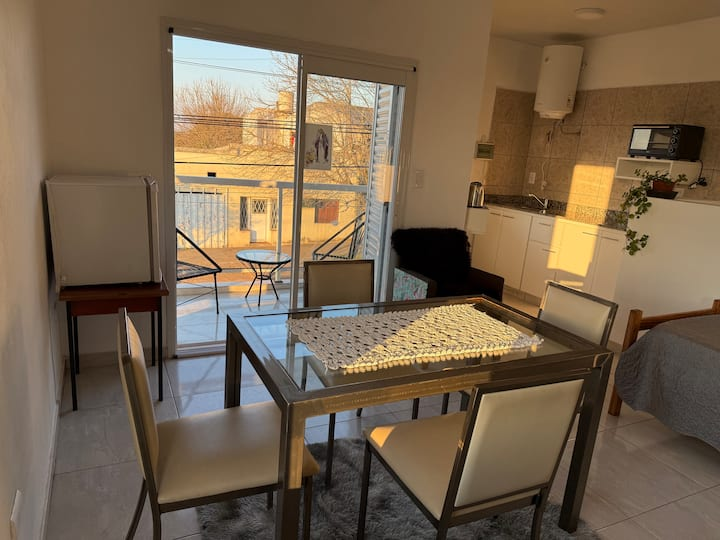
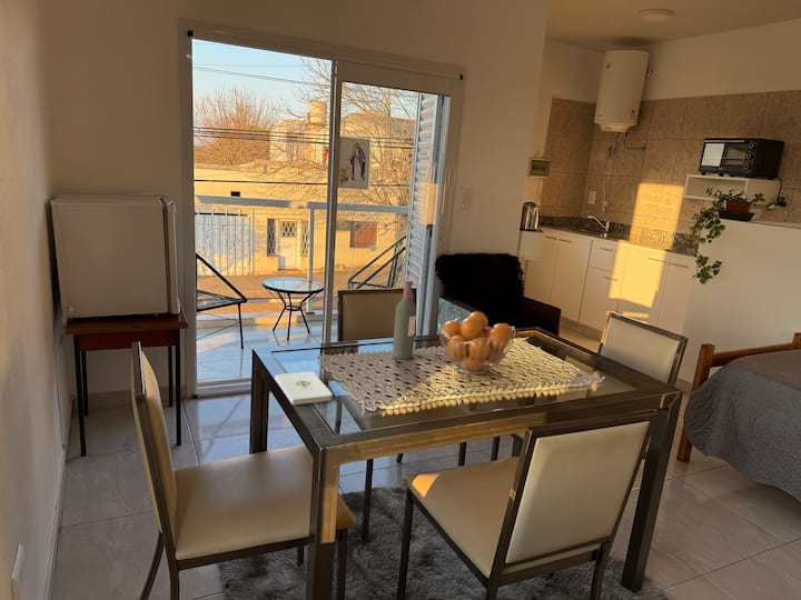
+ wine bottle [392,279,417,360]
+ fruit basket [437,311,516,376]
+ notepad [275,370,333,406]
